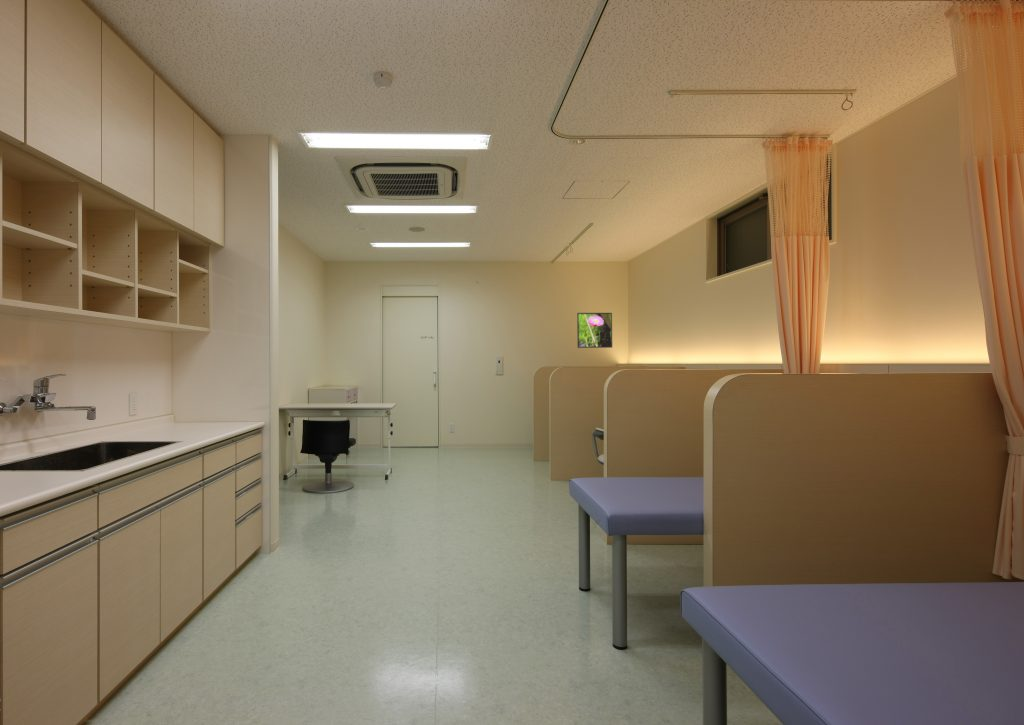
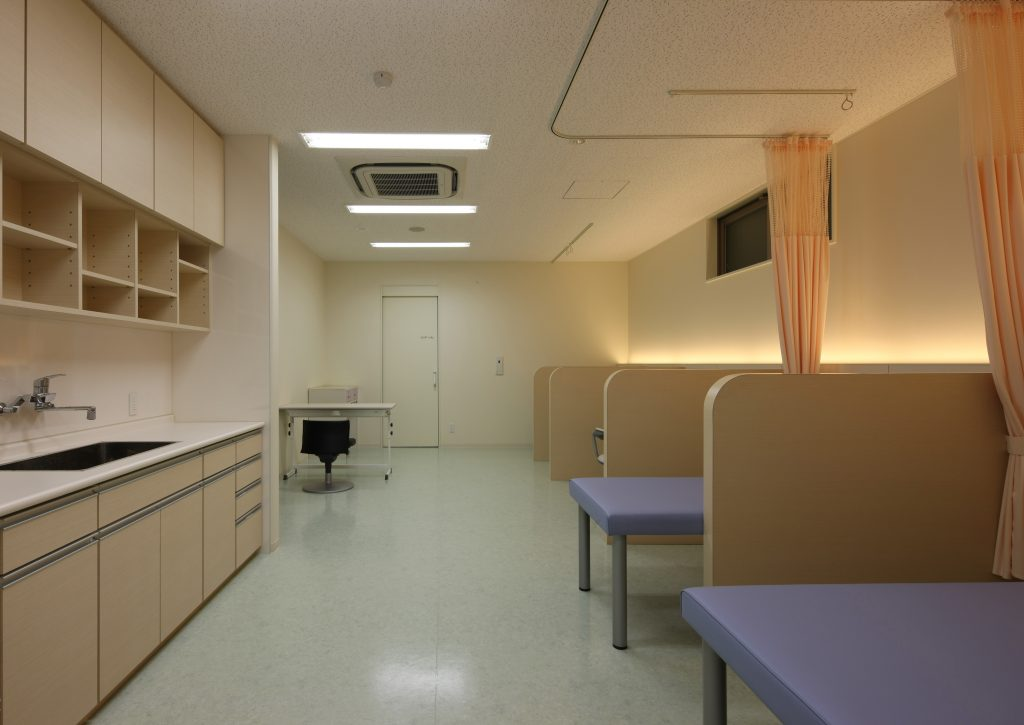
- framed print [576,312,613,349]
